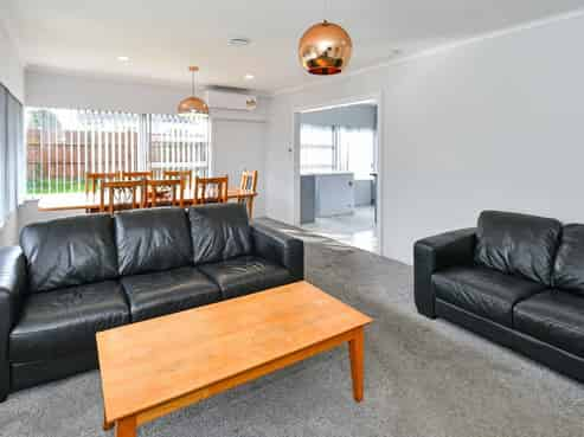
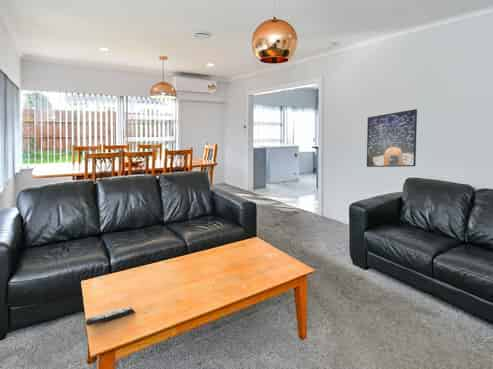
+ remote control [85,306,136,327]
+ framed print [366,108,418,168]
